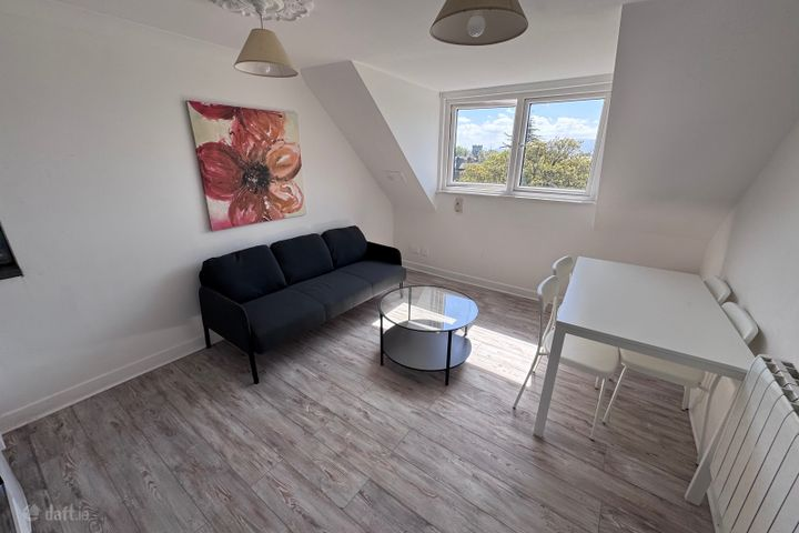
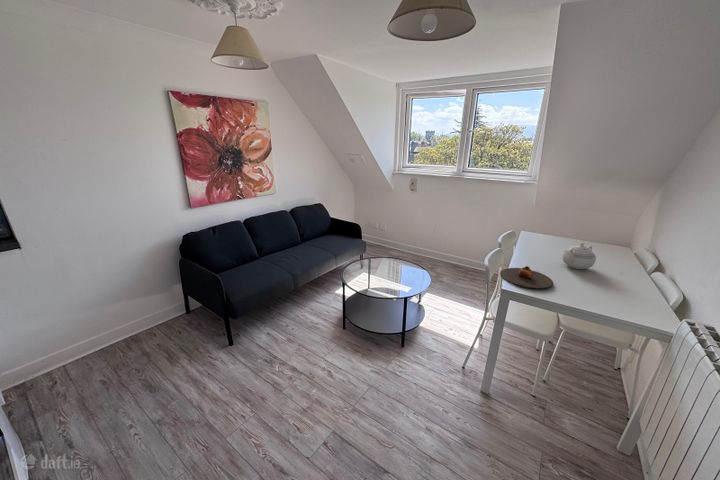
+ teapot [561,242,597,270]
+ plate [499,265,554,290]
